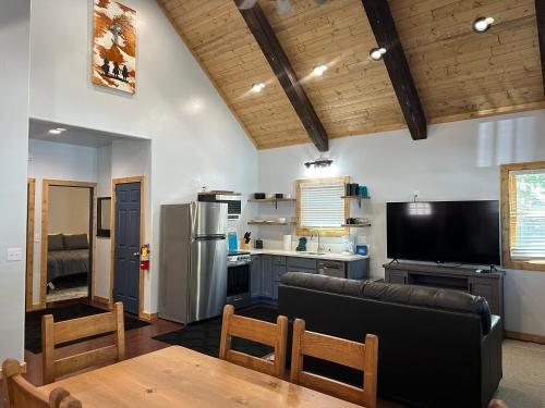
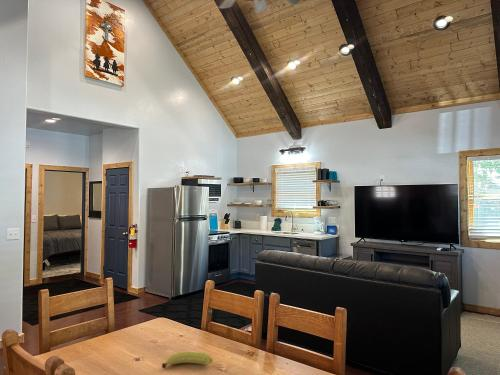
+ fruit [161,351,213,369]
